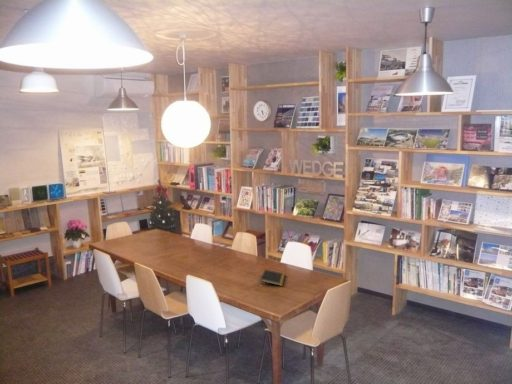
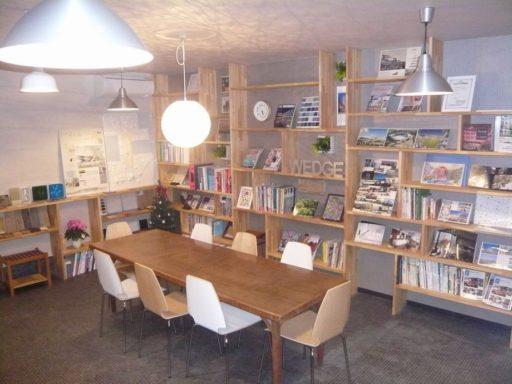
- notepad [259,269,287,287]
